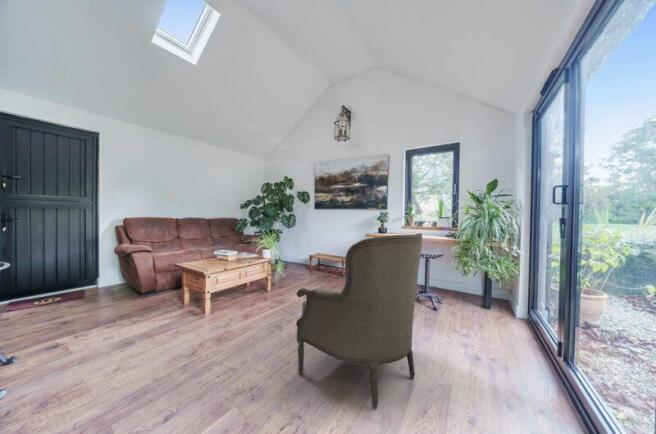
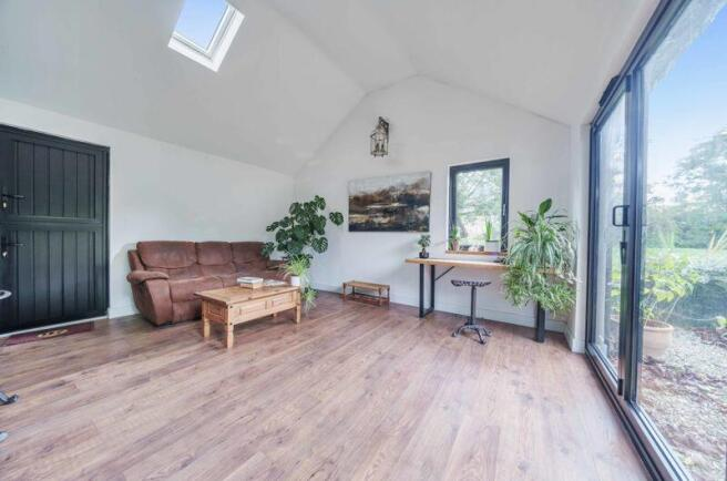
- armchair [295,232,423,410]
